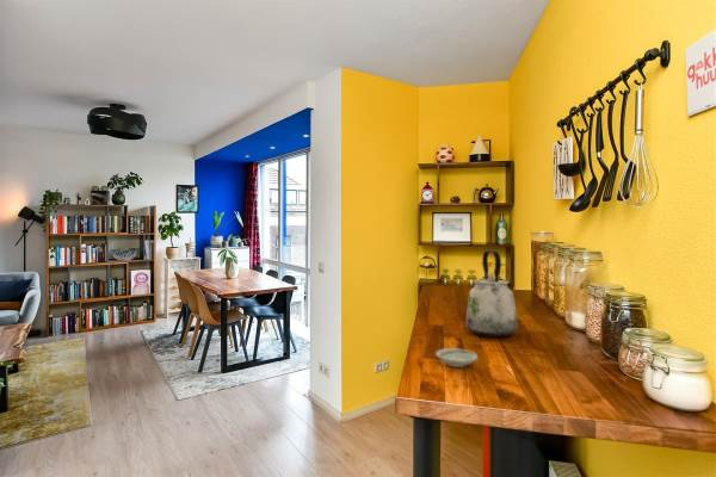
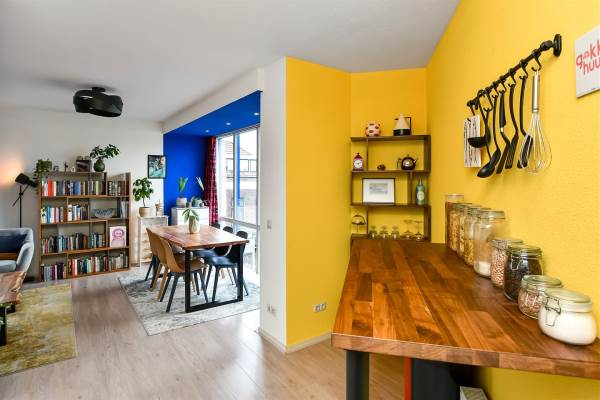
- kettle [464,249,519,337]
- saucer [434,347,479,368]
